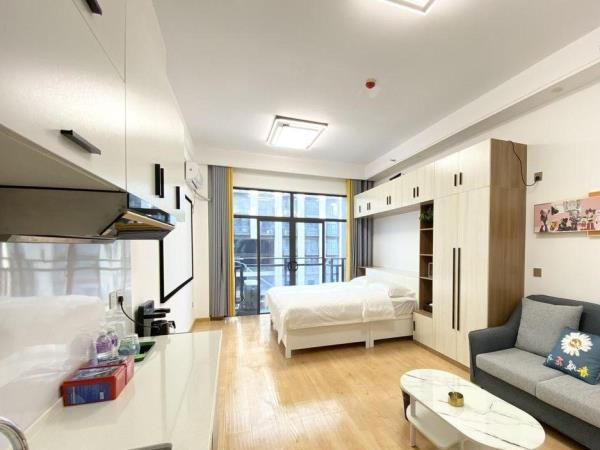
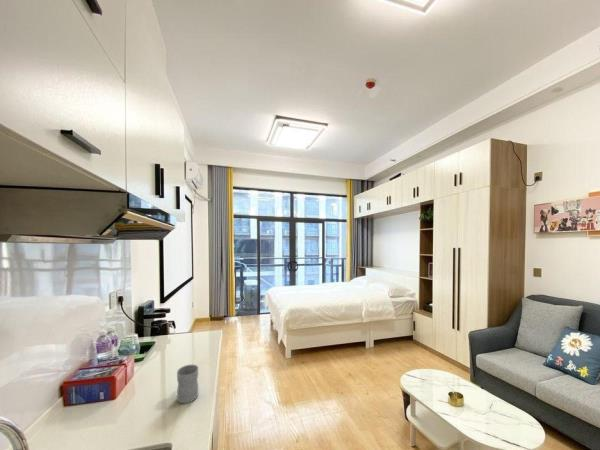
+ mug [176,364,199,404]
